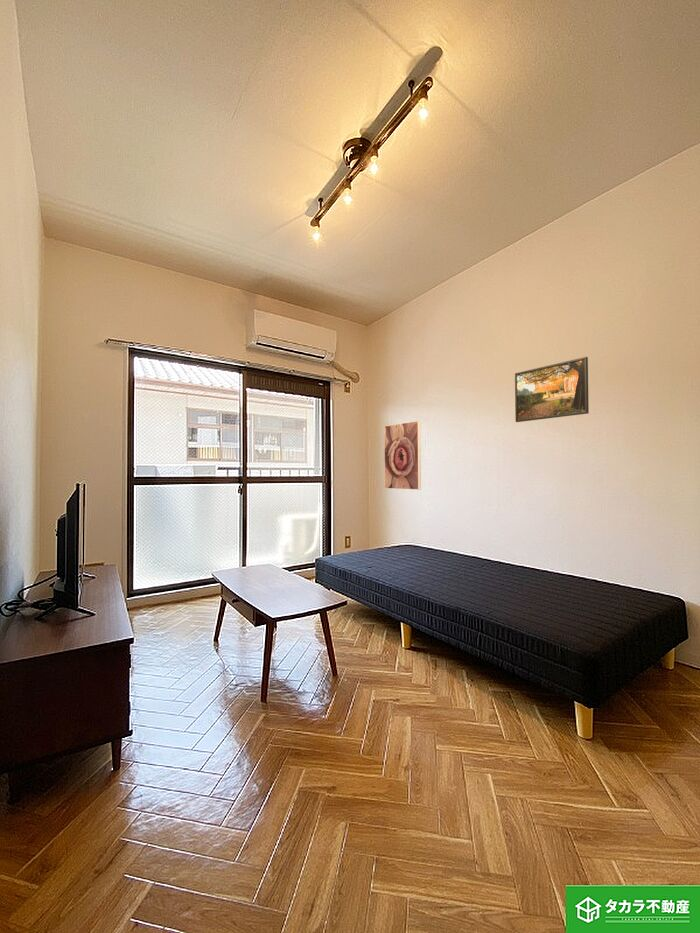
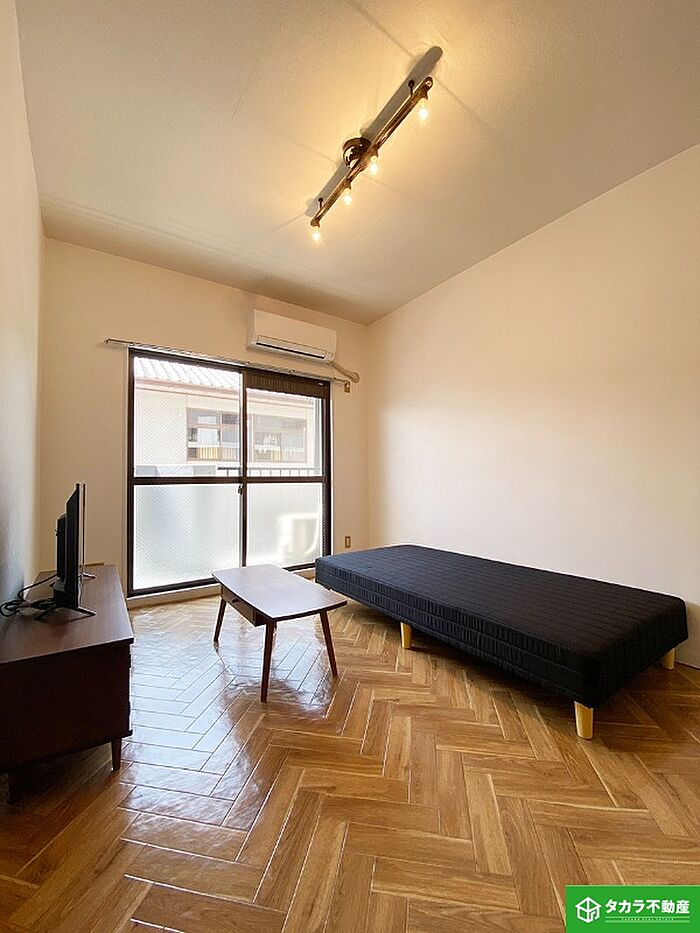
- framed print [514,356,590,423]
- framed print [383,420,422,491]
